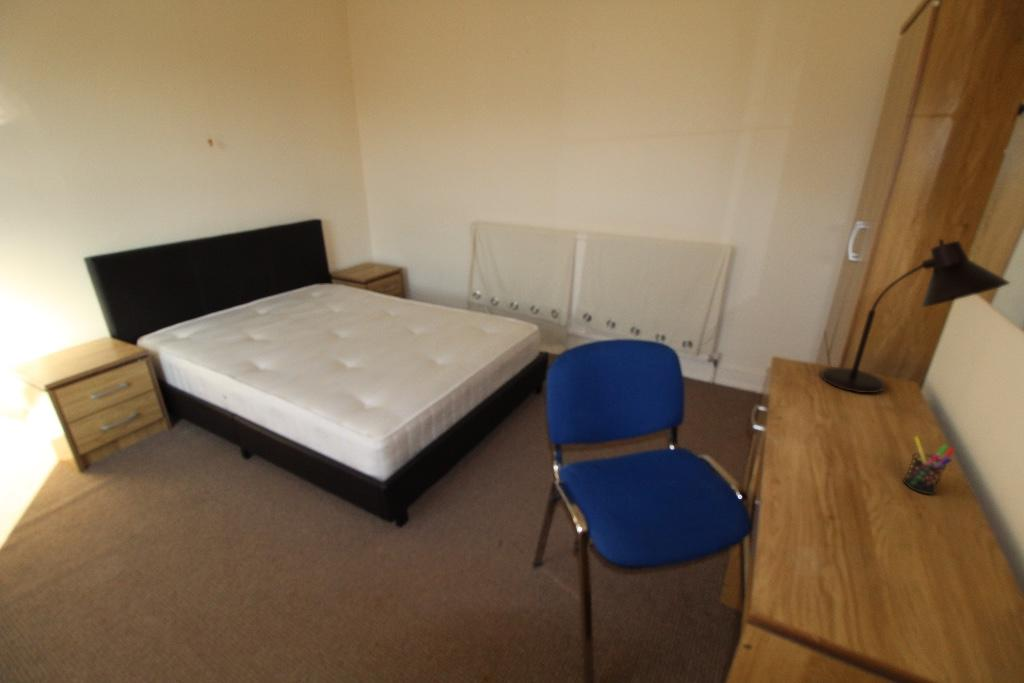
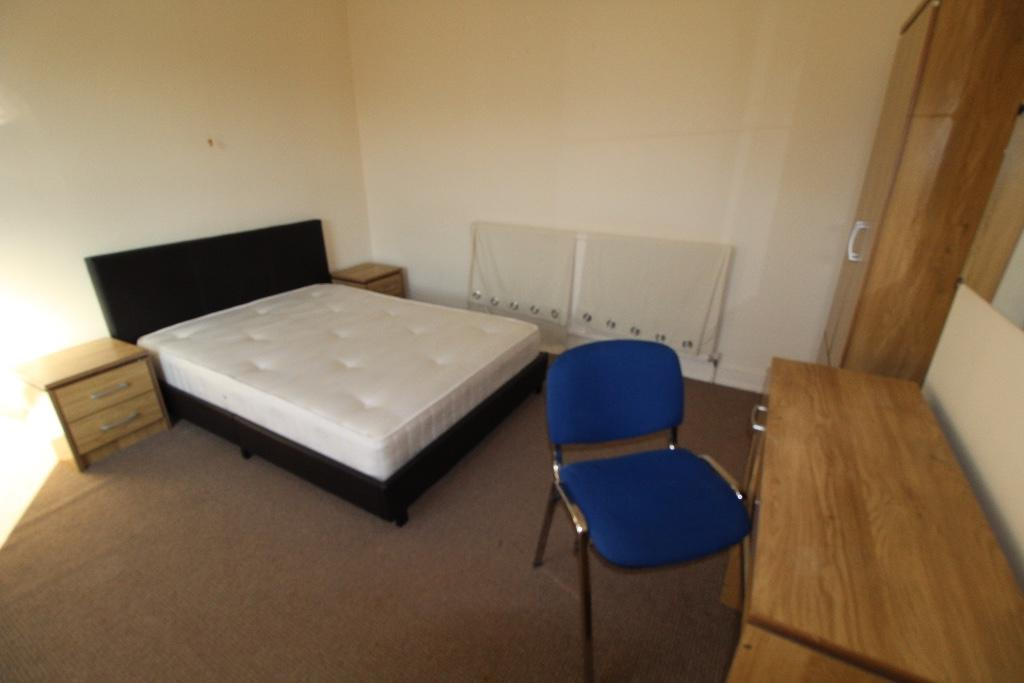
- desk lamp [820,238,1012,394]
- pen holder [902,436,956,495]
